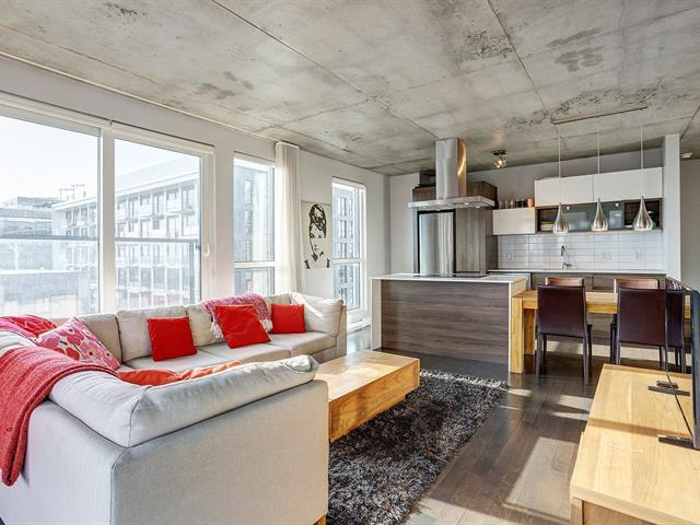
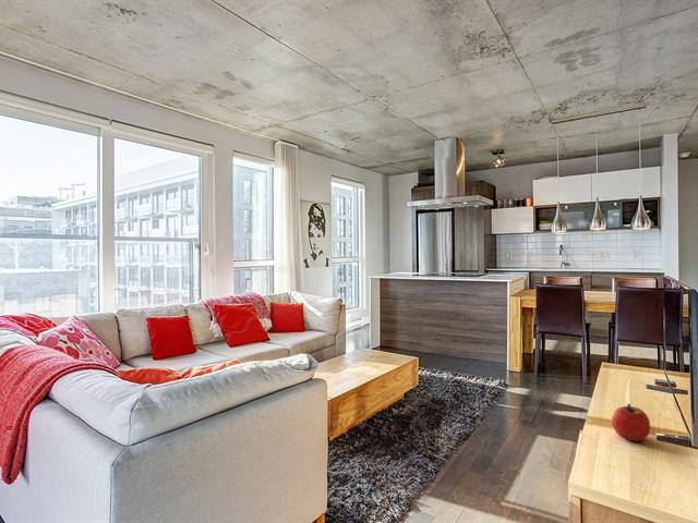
+ apple [611,403,651,442]
